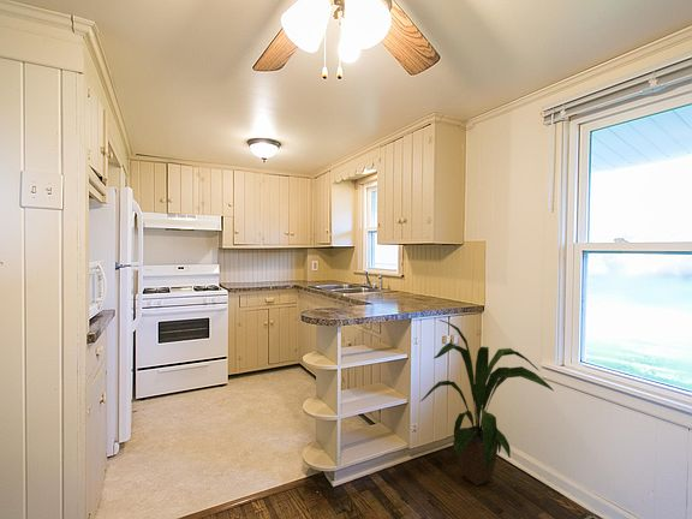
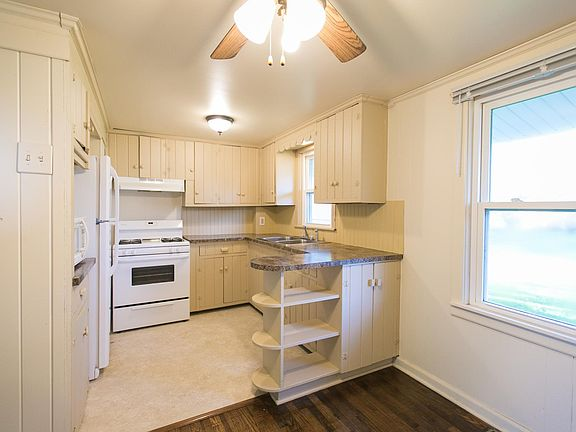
- house plant [419,318,554,487]
